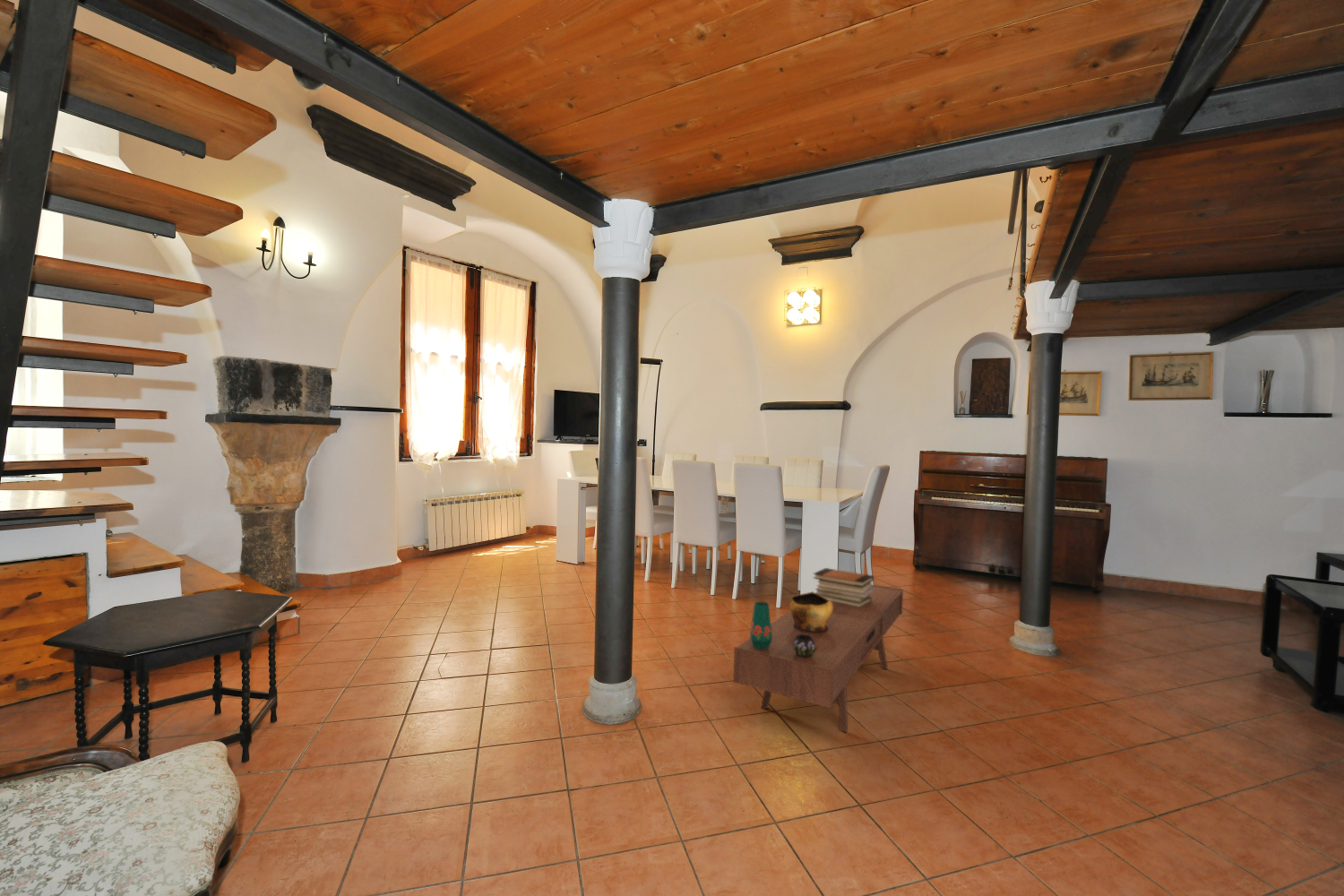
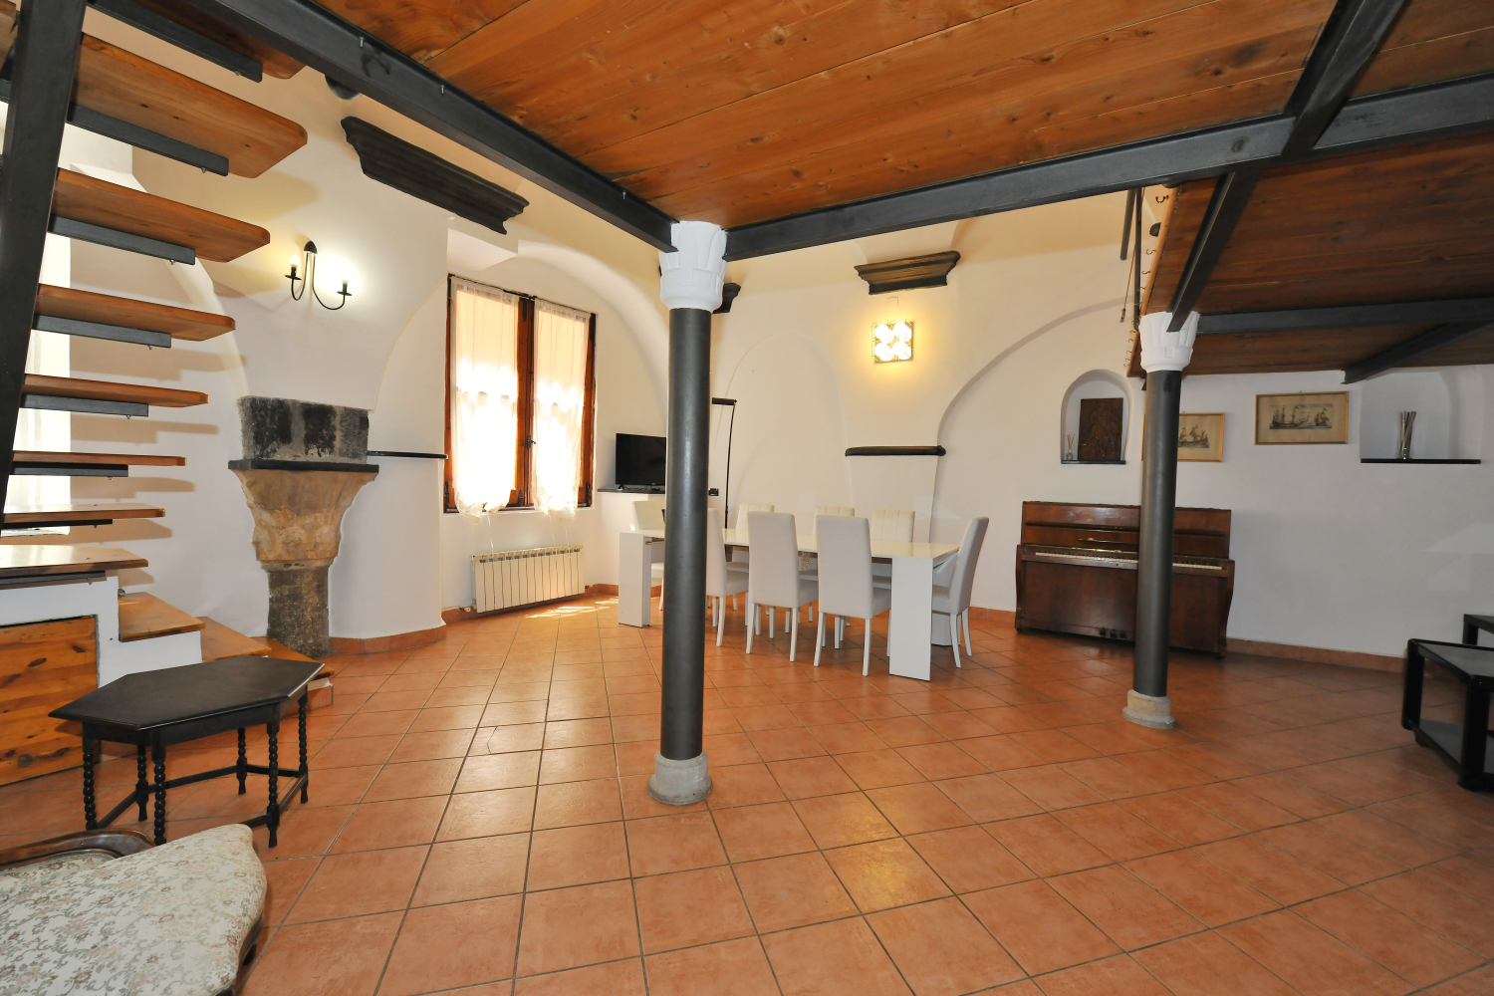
- decorative bowl [788,590,833,633]
- coffee table [733,583,904,733]
- vase [749,600,816,658]
- book stack [813,567,874,607]
